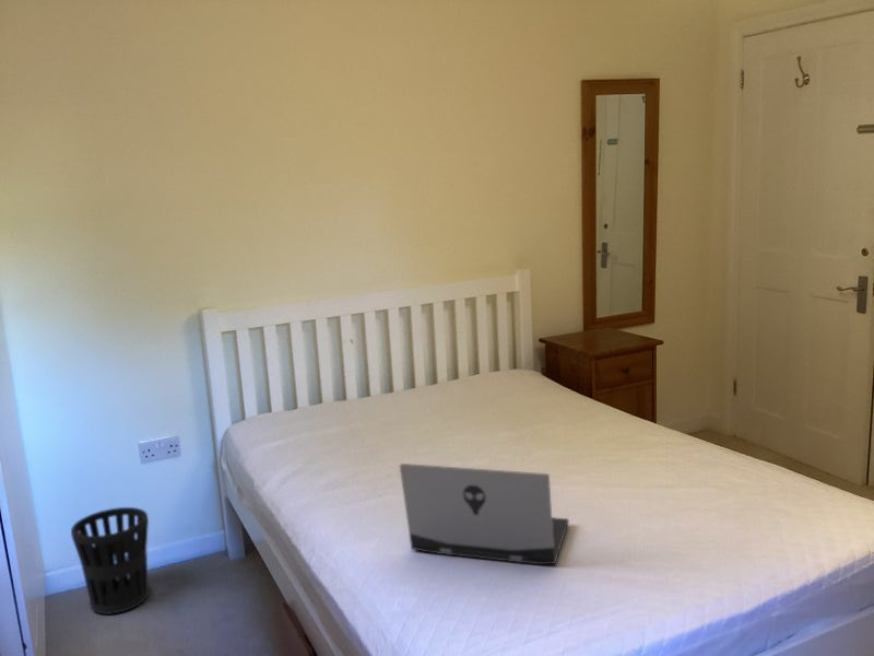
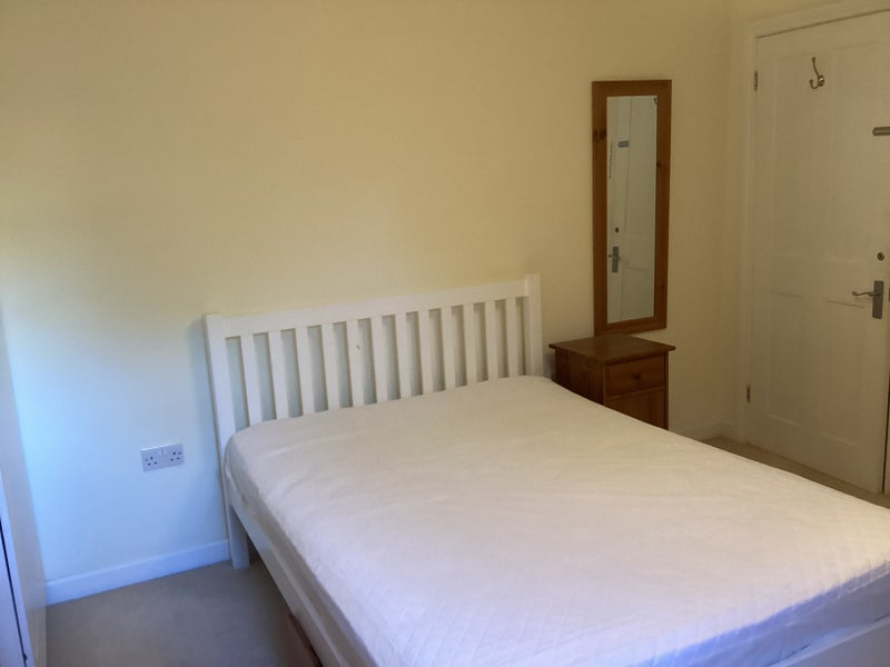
- wastebasket [70,506,150,616]
- laptop [399,462,570,566]
